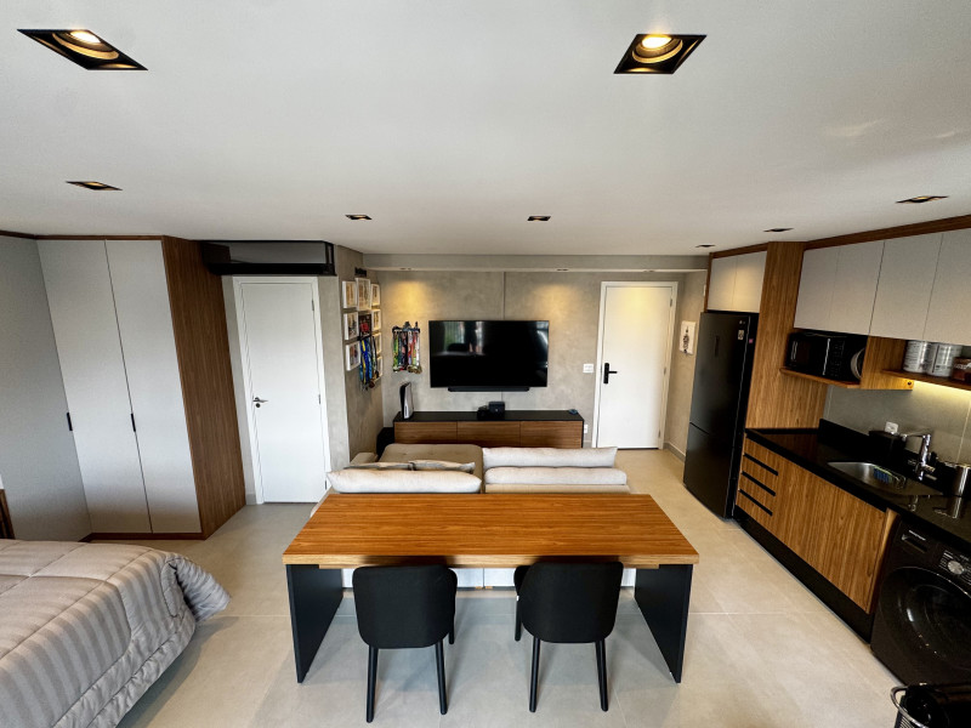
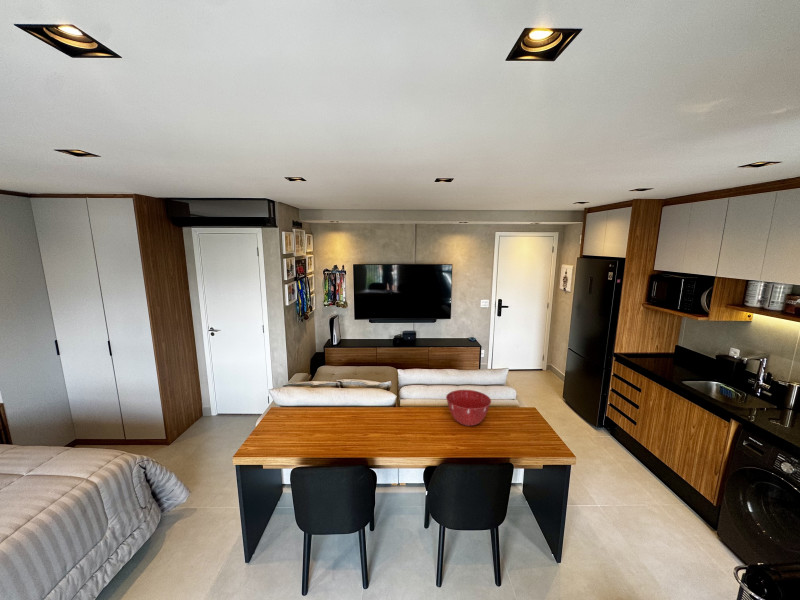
+ mixing bowl [445,389,492,427]
